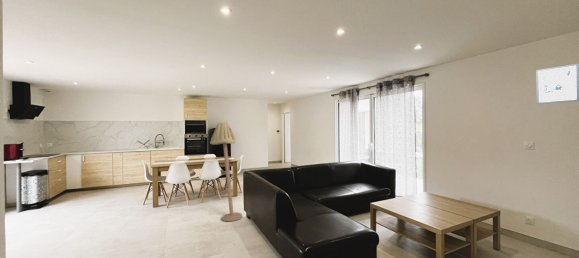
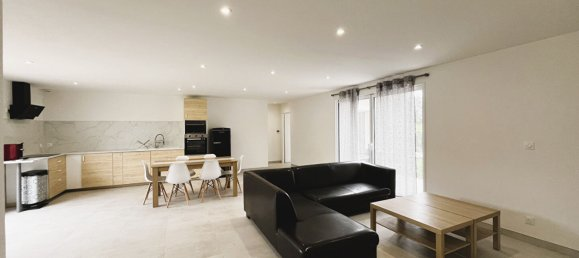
- wall art [535,62,579,105]
- floor lamp [209,120,243,222]
